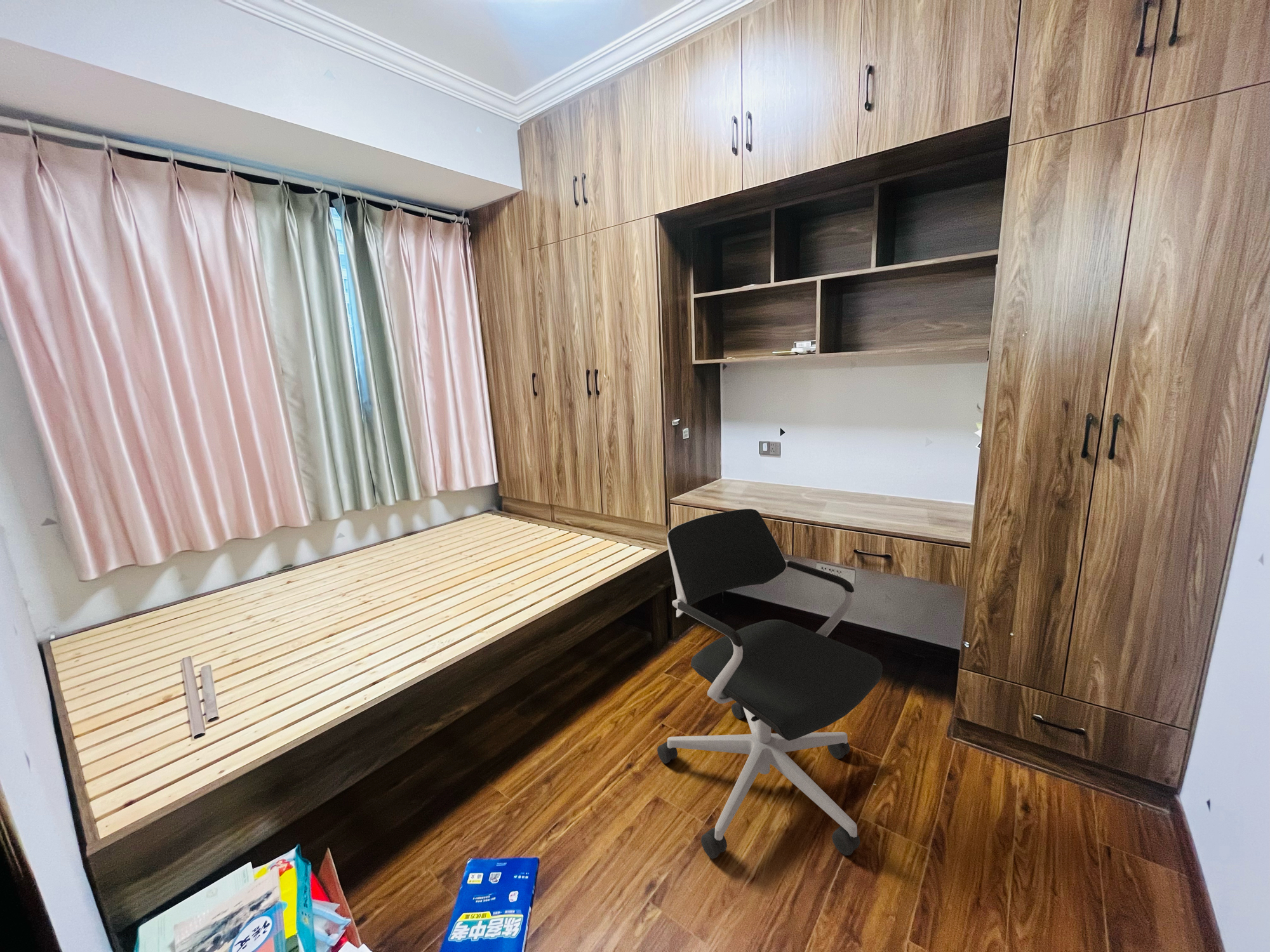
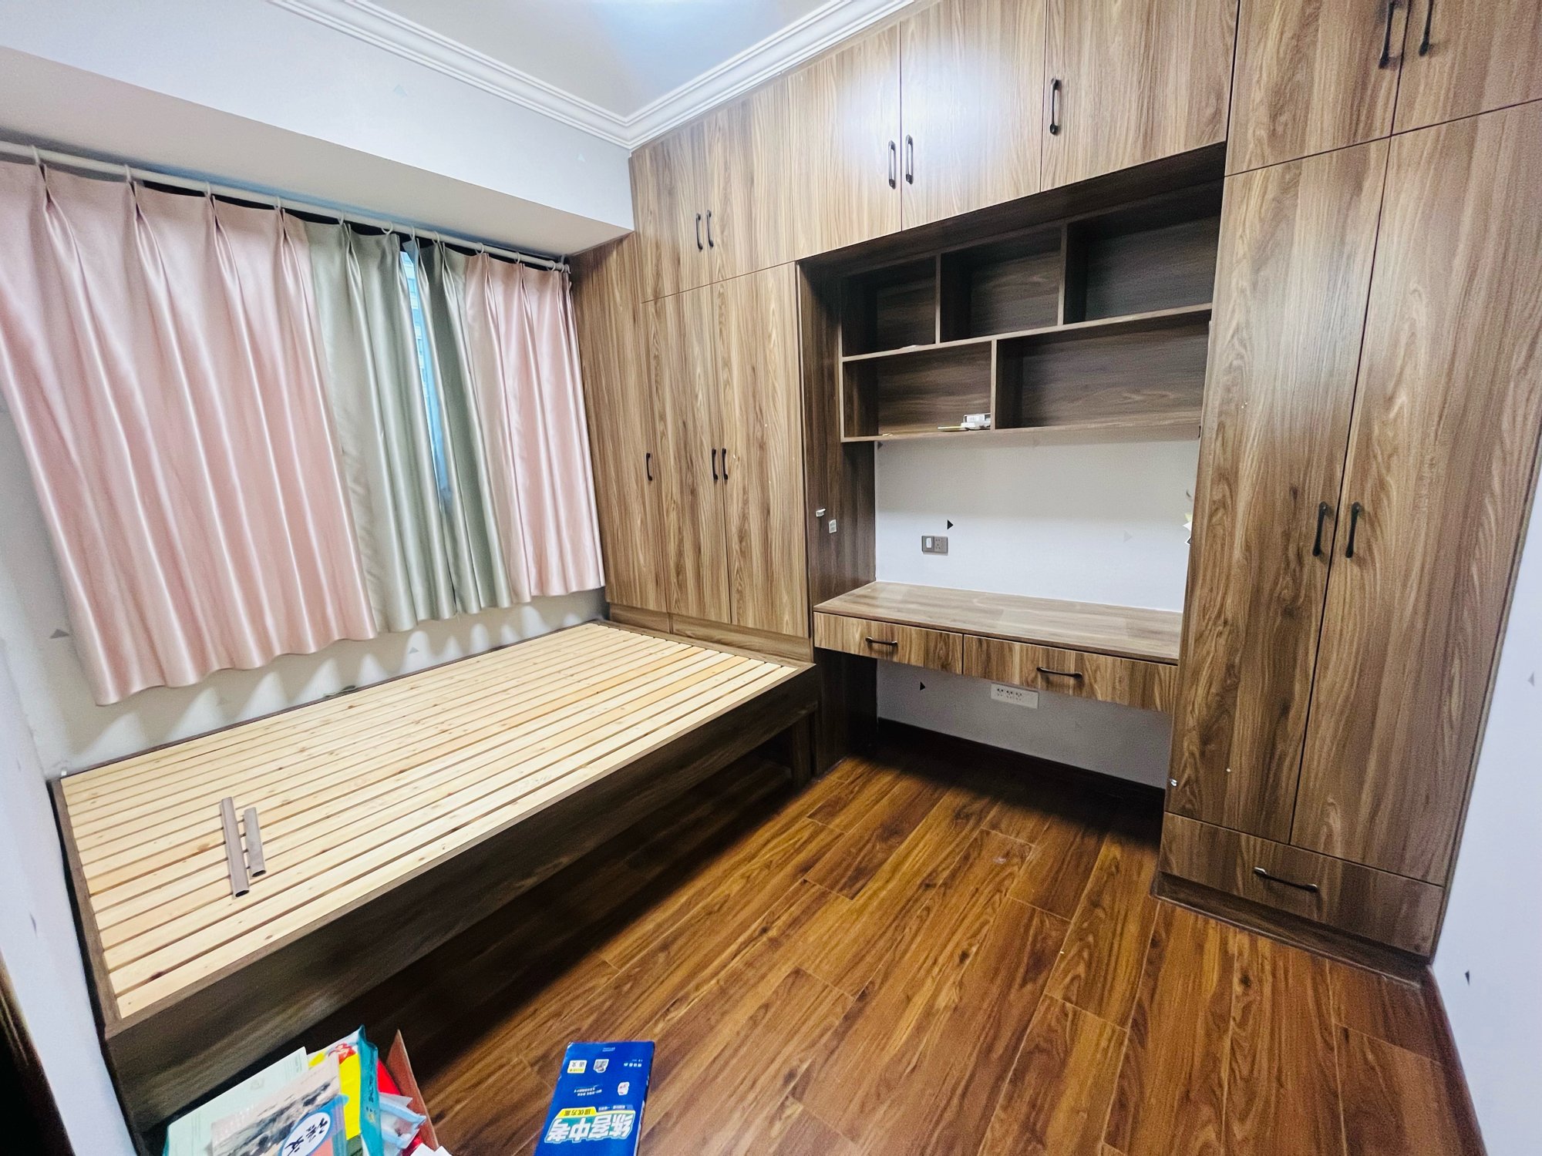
- office chair [657,508,883,859]
